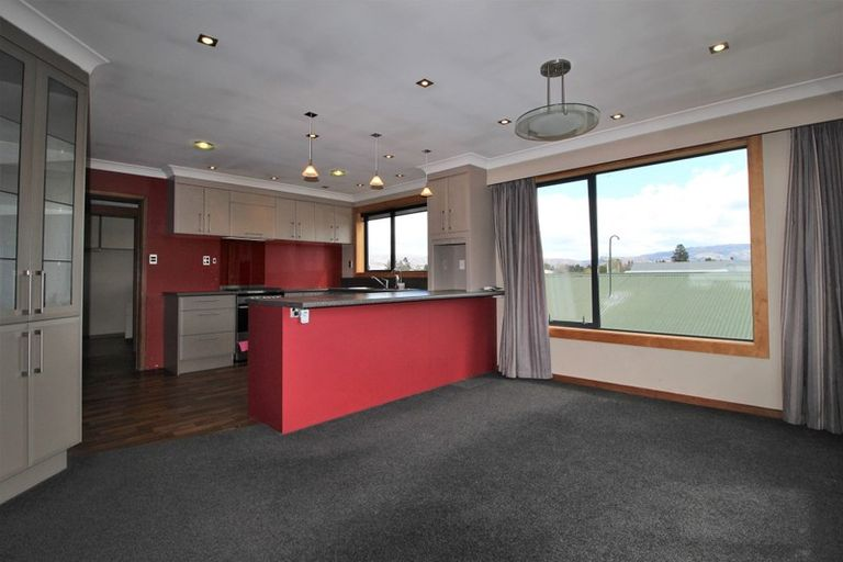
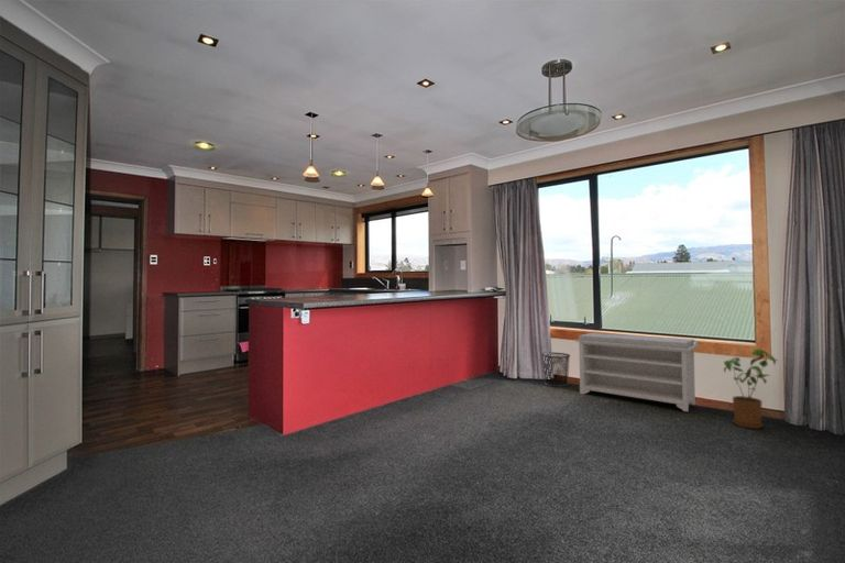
+ house plant [723,347,781,430]
+ bench [574,332,700,412]
+ waste bin [540,352,571,388]
